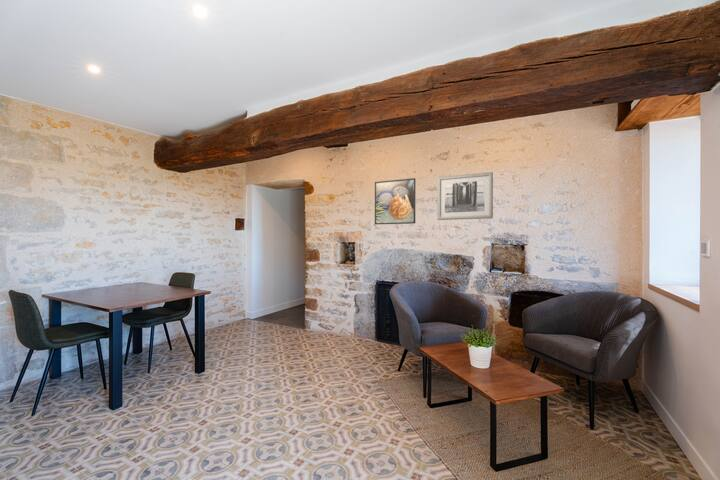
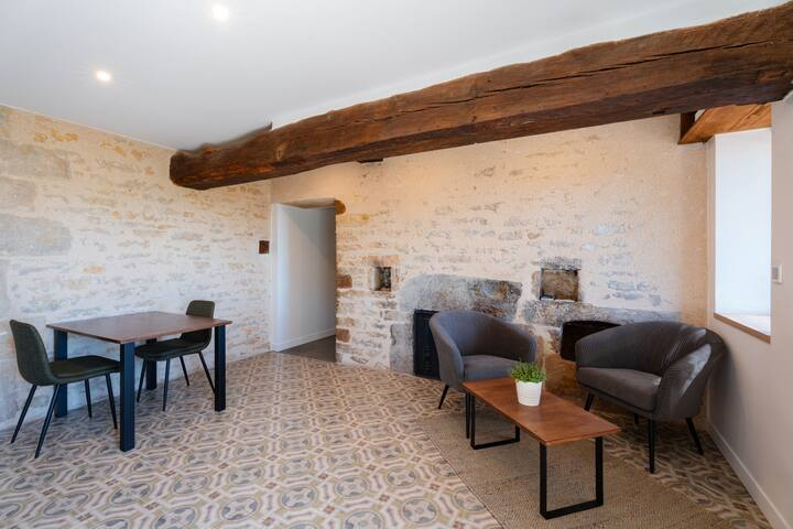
- wall art [436,171,494,221]
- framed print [374,177,416,225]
